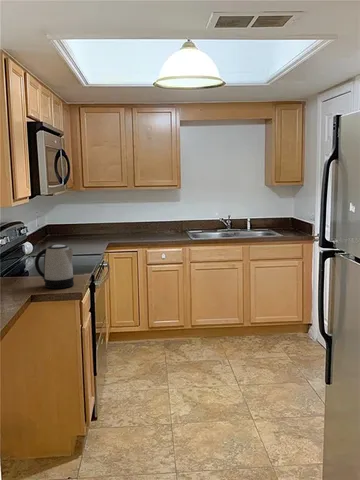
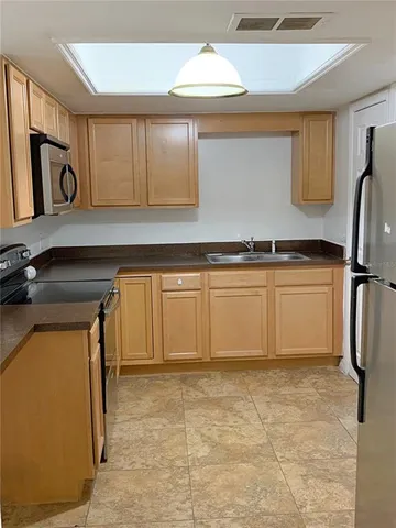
- kettle [34,244,75,289]
